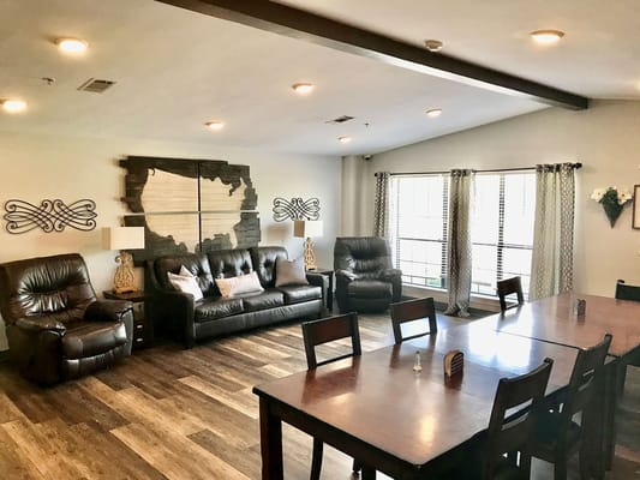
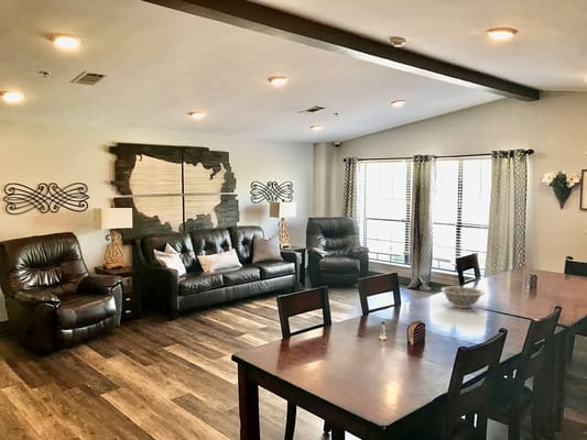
+ decorative bowl [439,286,486,309]
